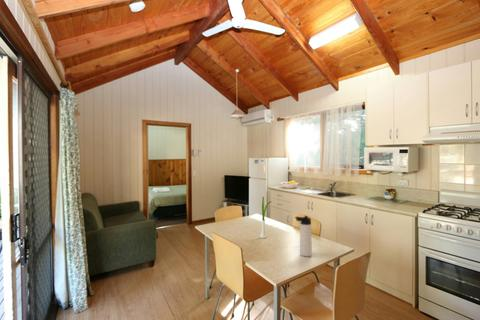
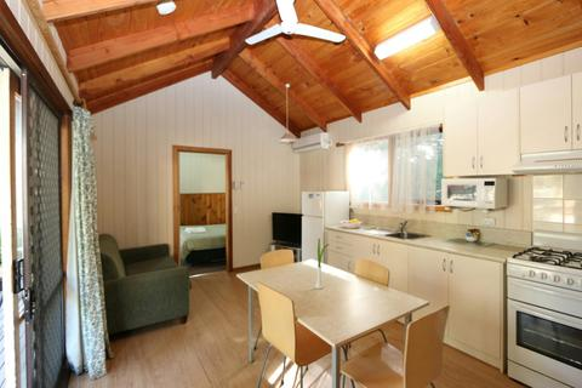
- thermos bottle [294,215,313,258]
